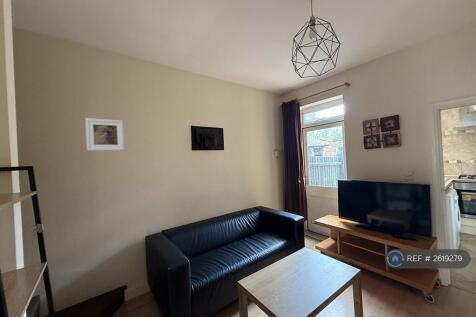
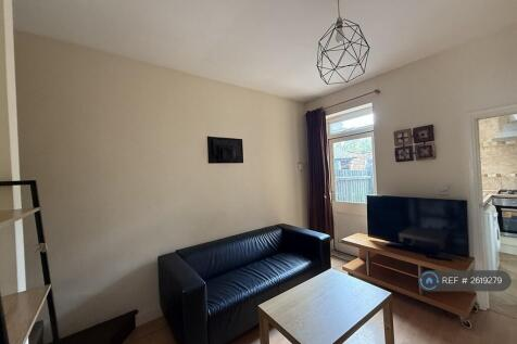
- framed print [84,117,125,152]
